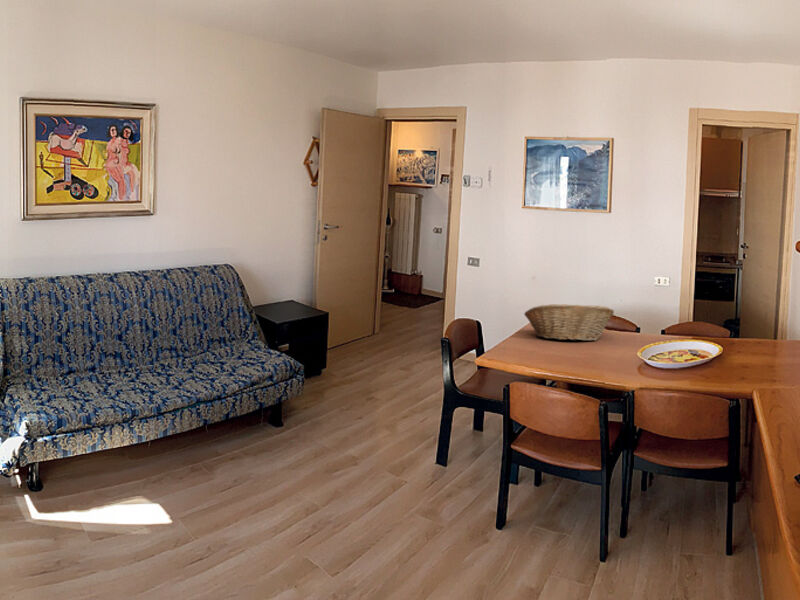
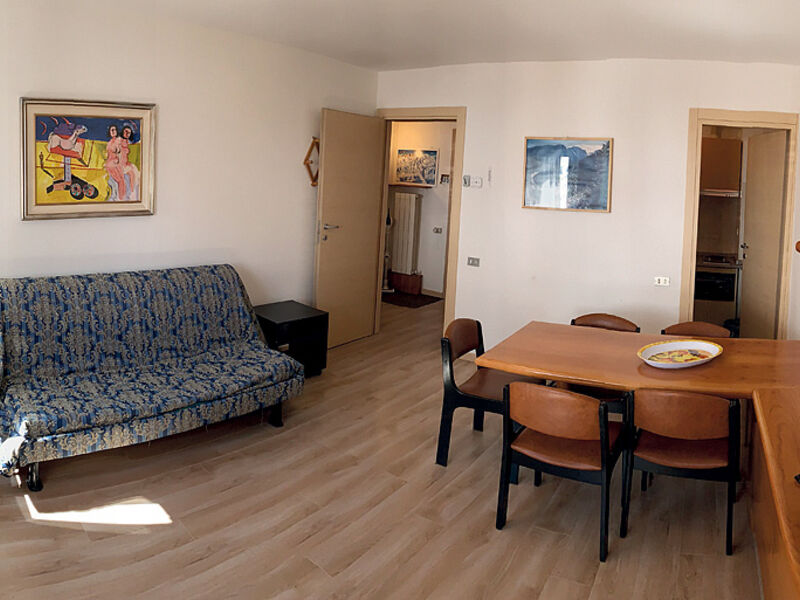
- fruit basket [523,303,615,342]
